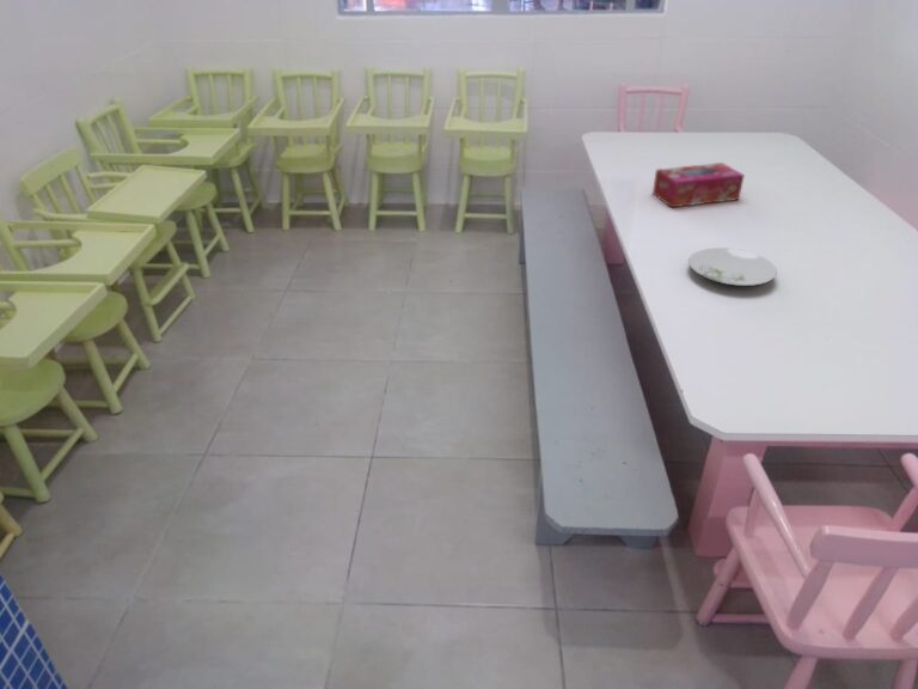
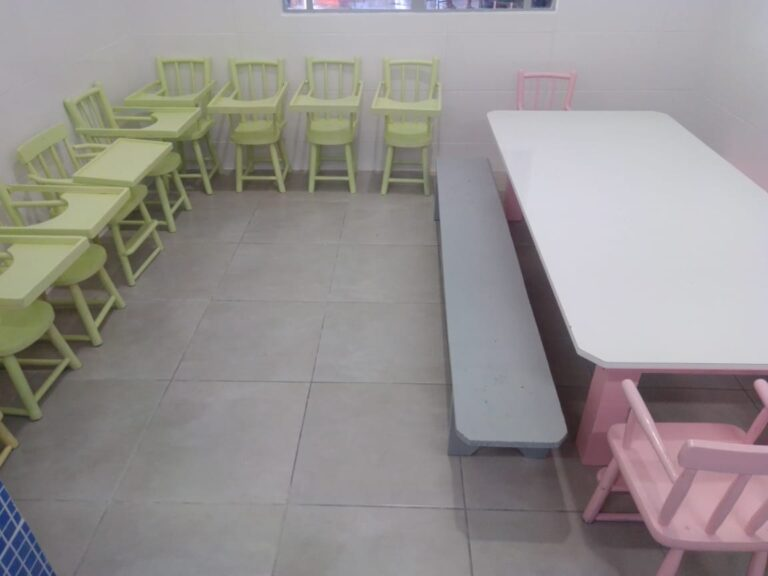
- plate [687,246,778,287]
- tissue box [651,161,746,209]
